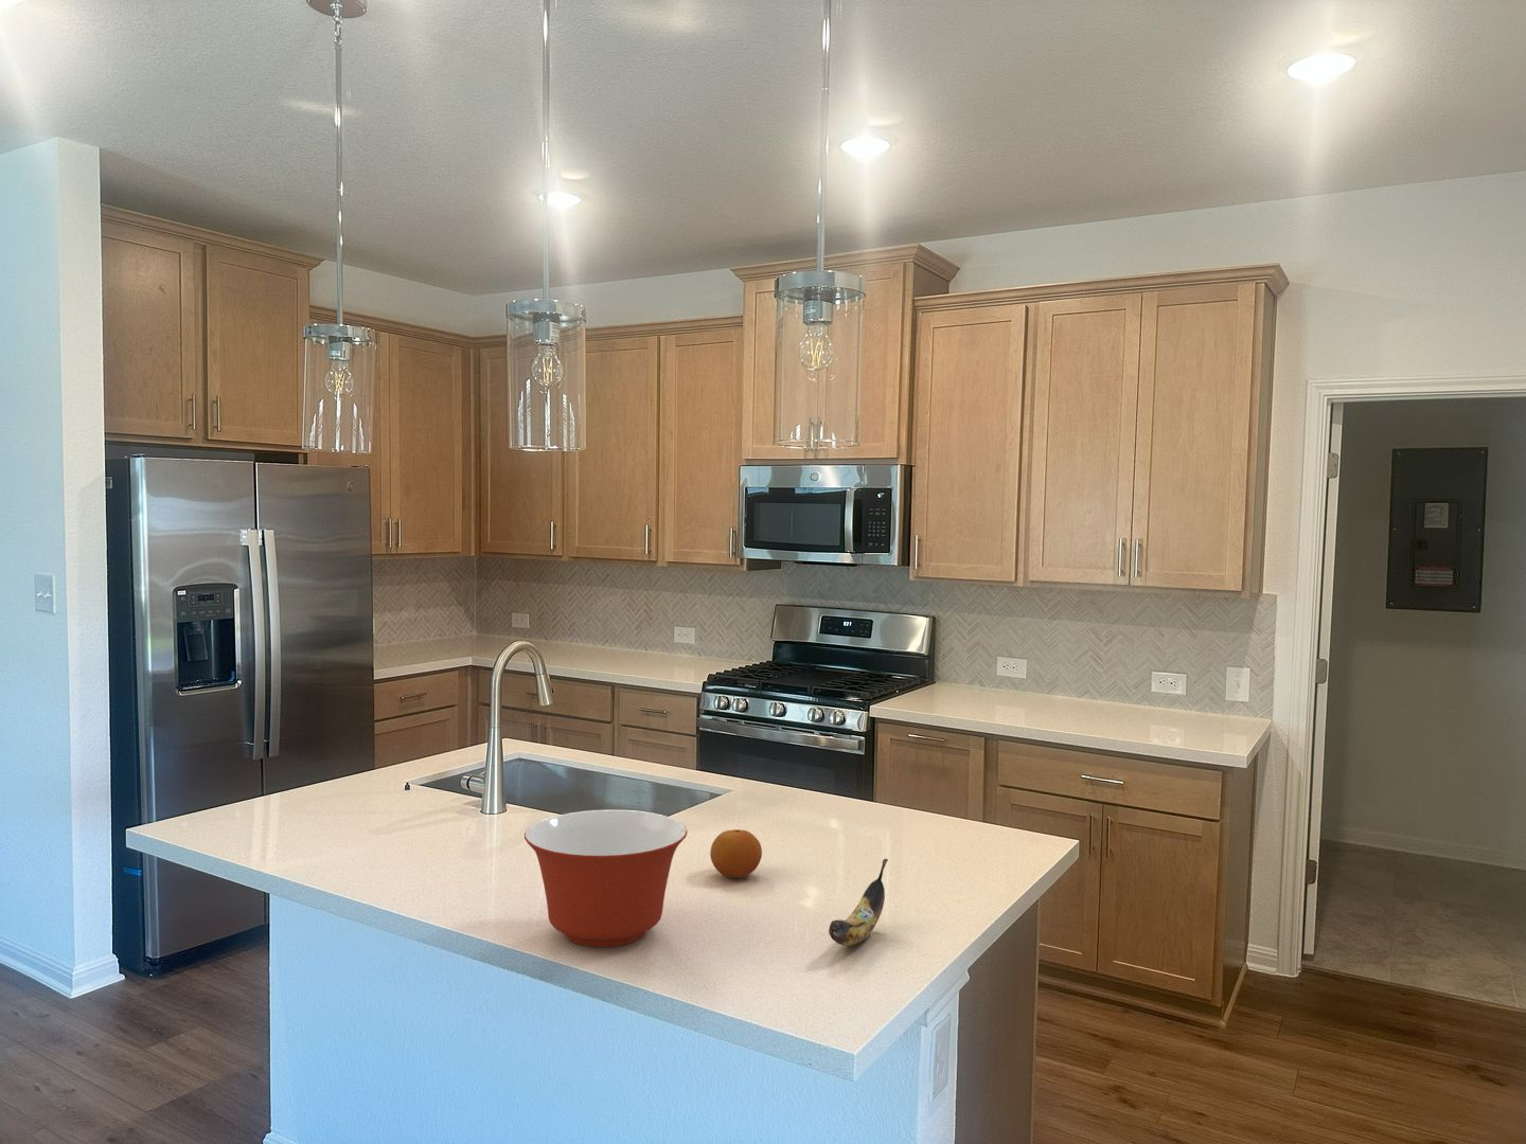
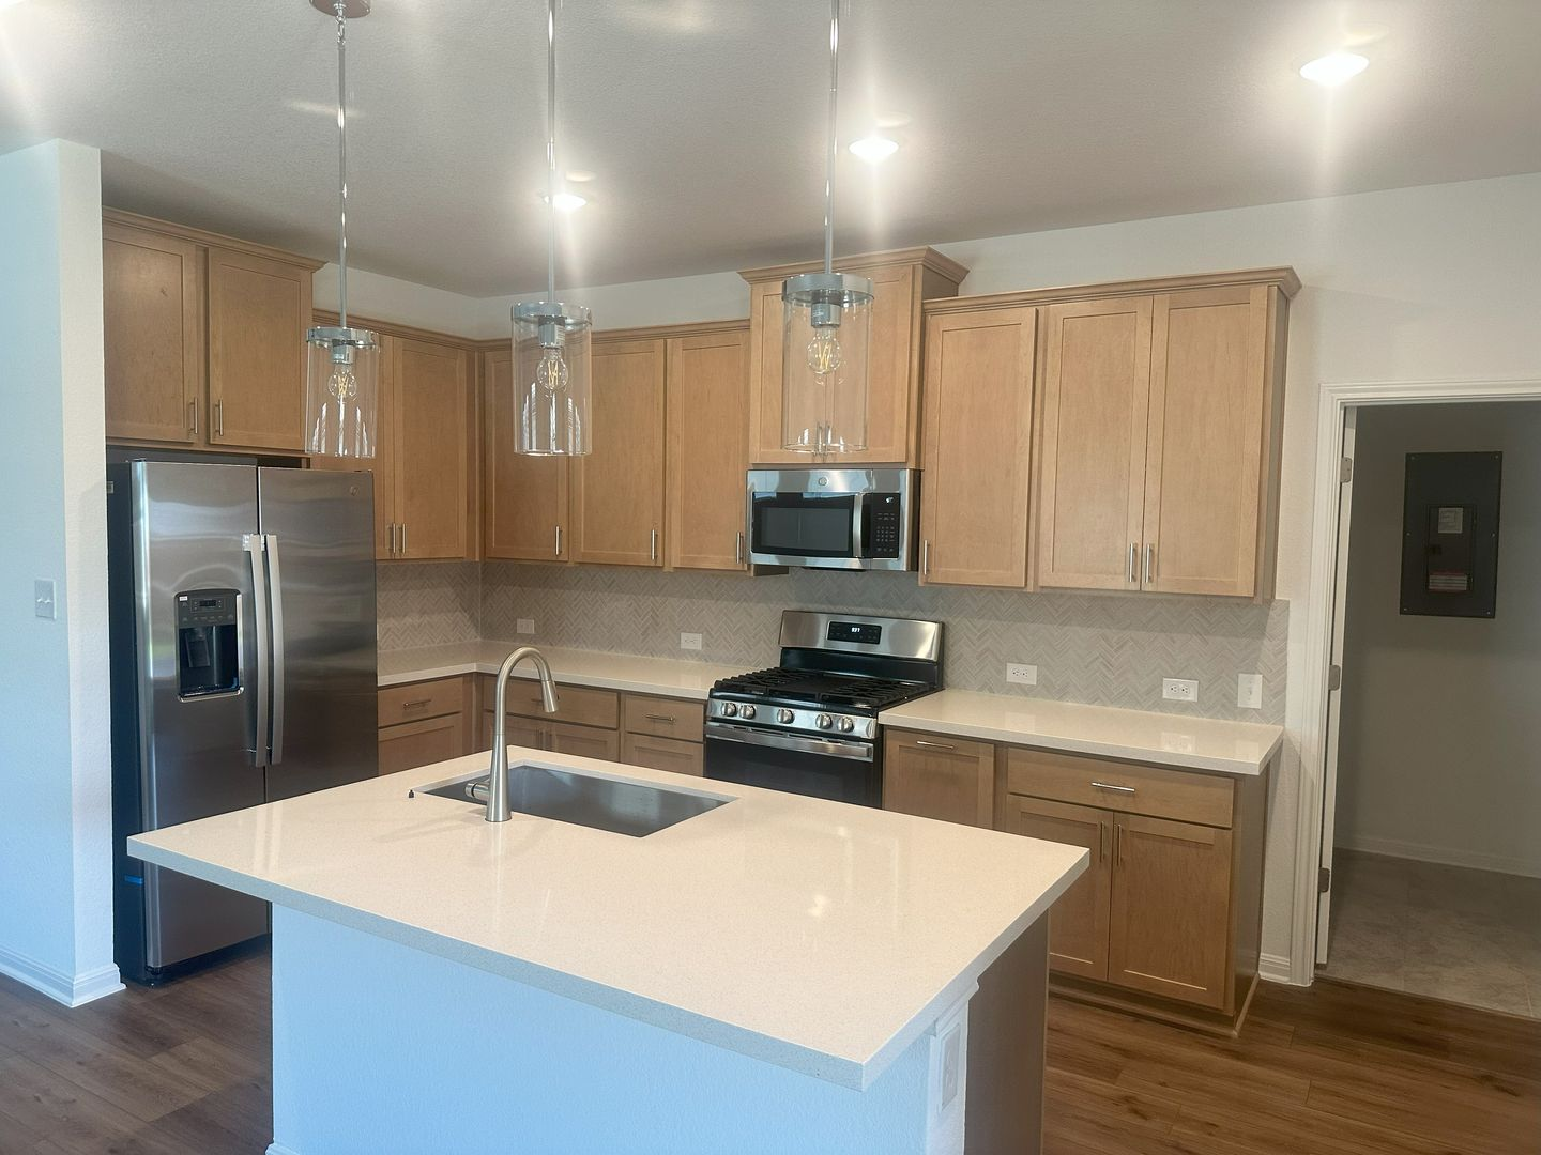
- banana [828,857,889,947]
- mixing bowl [524,809,689,948]
- fruit [709,828,763,880]
